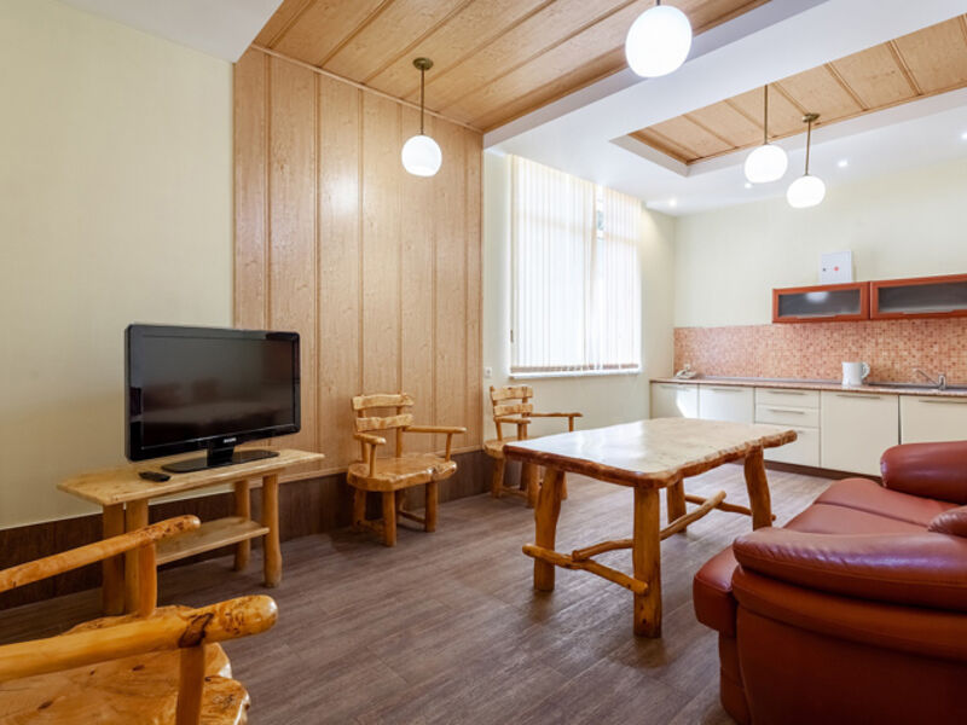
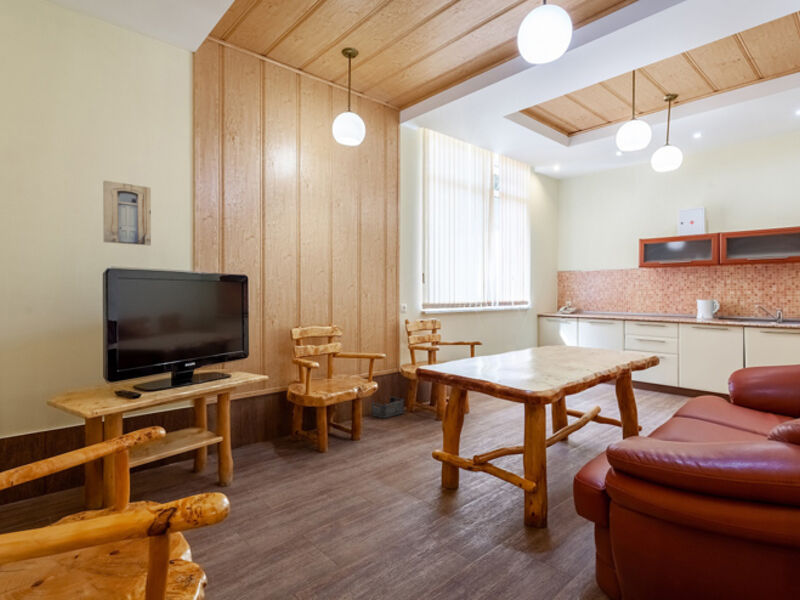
+ storage bin [371,396,405,419]
+ wall art [102,179,152,247]
